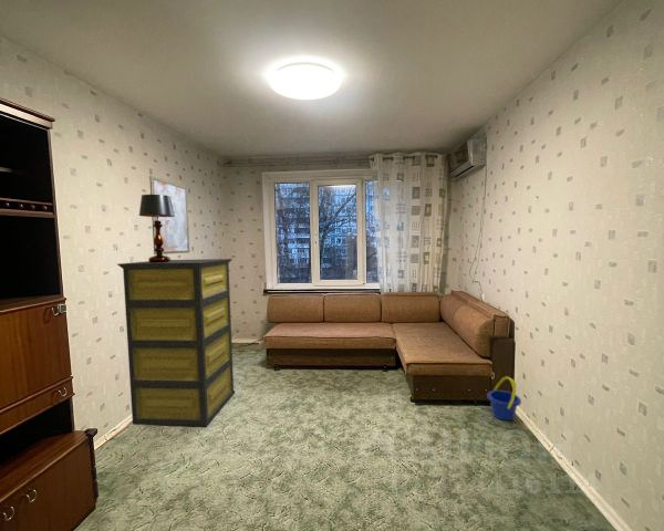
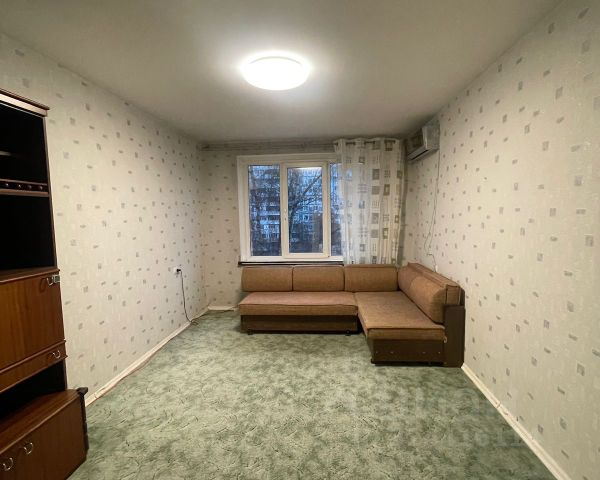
- table lamp [138,194,175,262]
- bucket [486,375,522,421]
- wall art [148,175,190,256]
- bookshelf [116,258,236,428]
